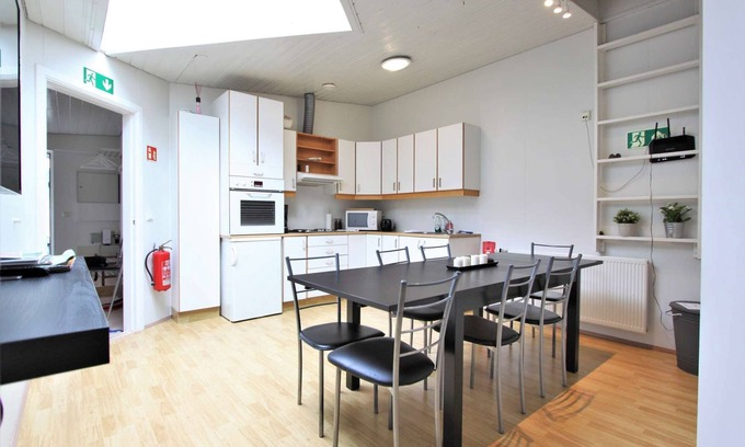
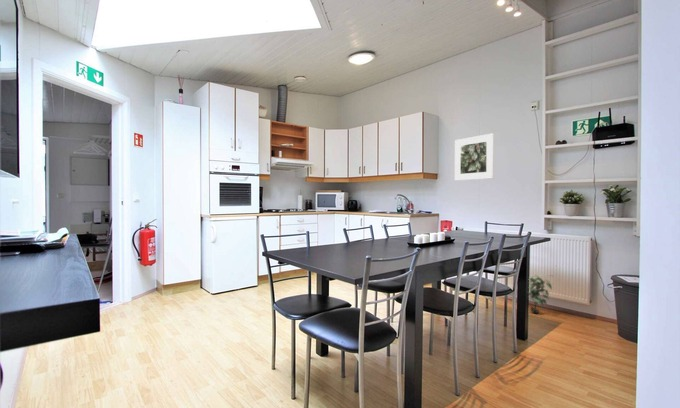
+ potted plant [528,273,554,314]
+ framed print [454,132,495,182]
